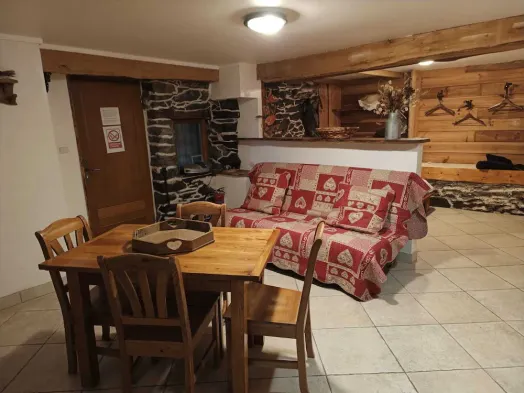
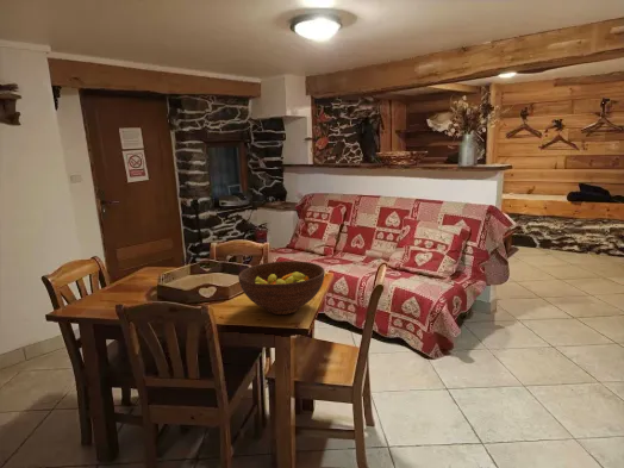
+ fruit bowl [237,260,326,316]
